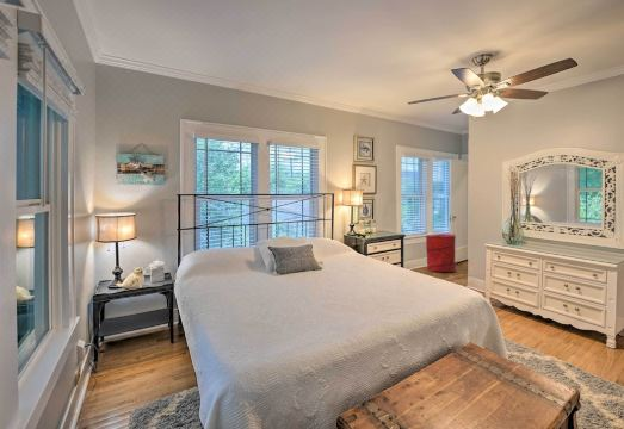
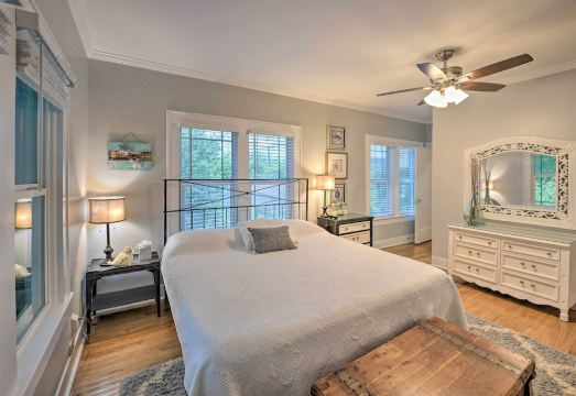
- laundry hamper [425,232,457,273]
